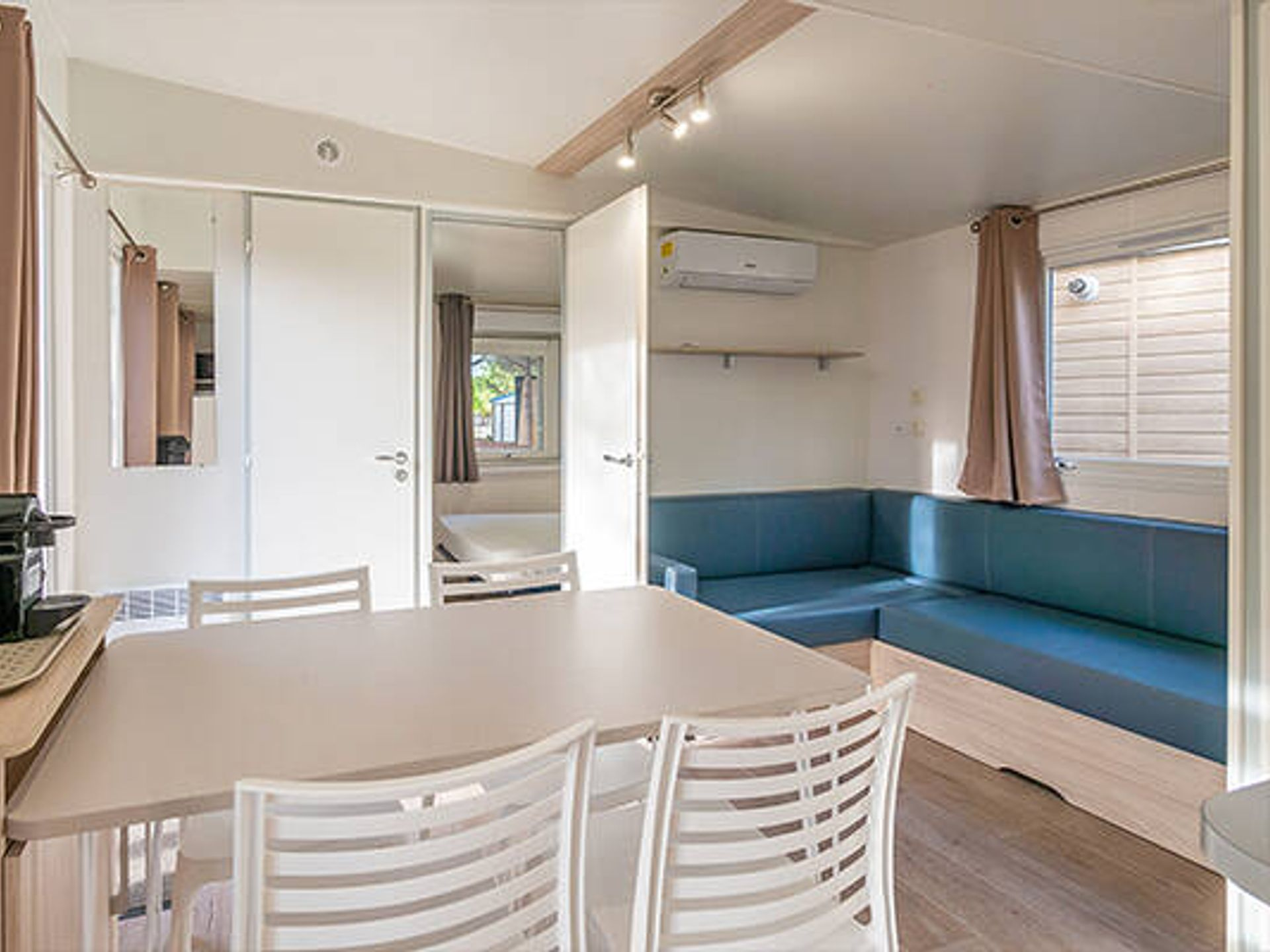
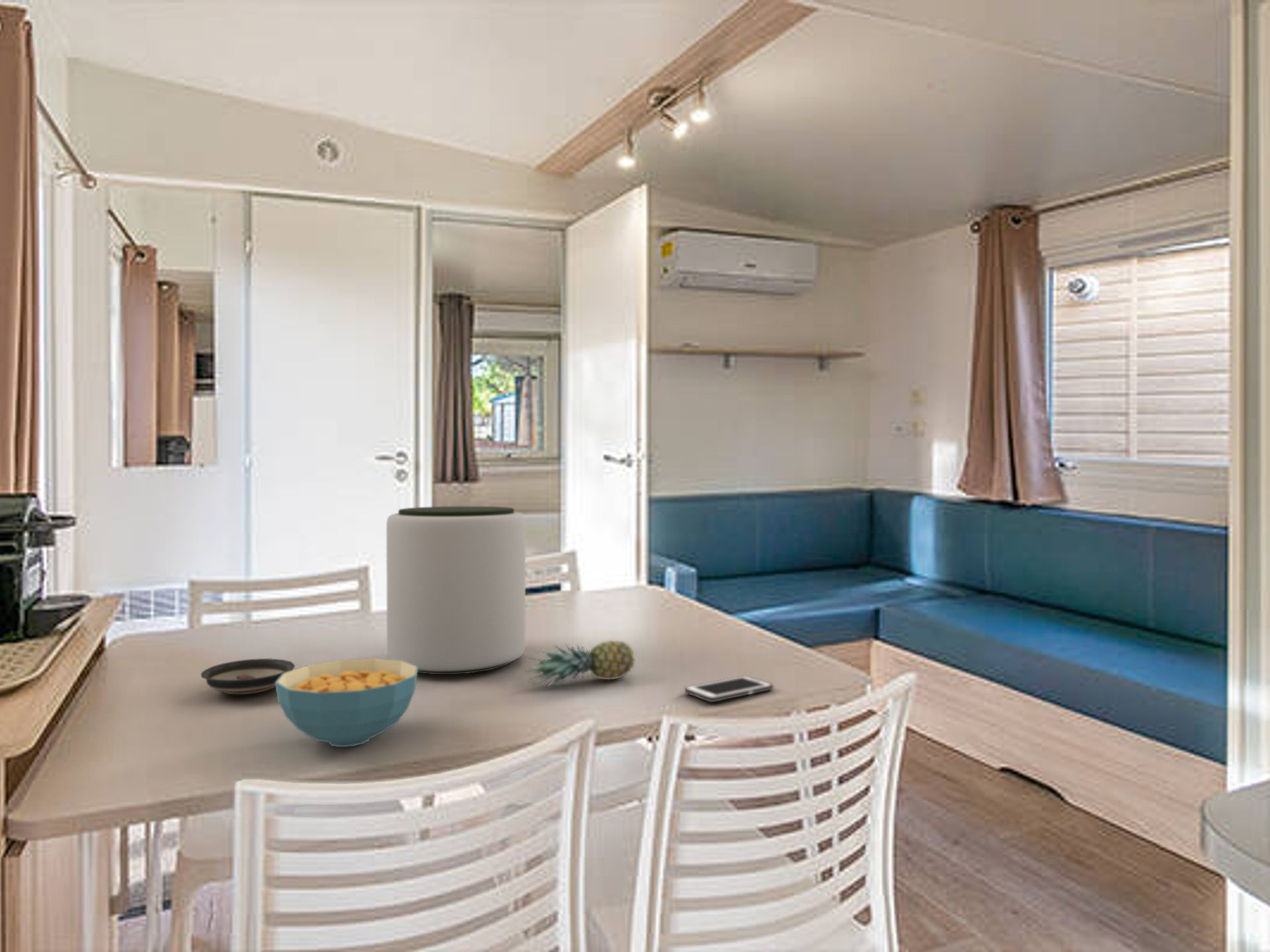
+ cereal bowl [275,658,418,748]
+ cell phone [684,675,774,703]
+ fruit [523,640,636,689]
+ saucer [200,658,296,695]
+ plant pot [386,506,526,675]
